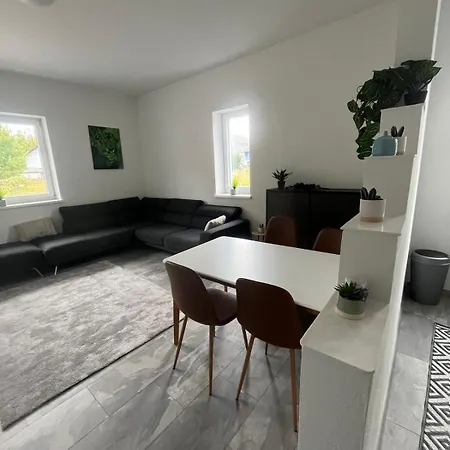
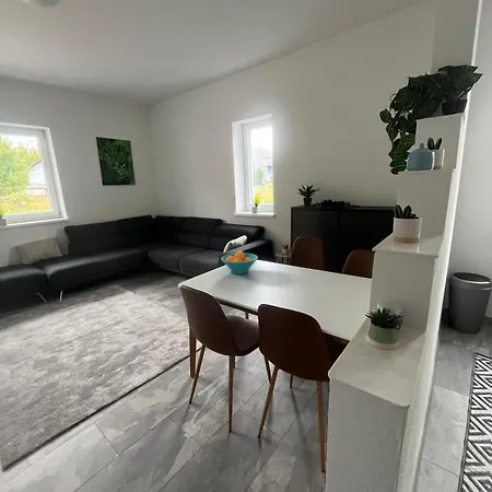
+ fruit bowl [220,250,259,276]
